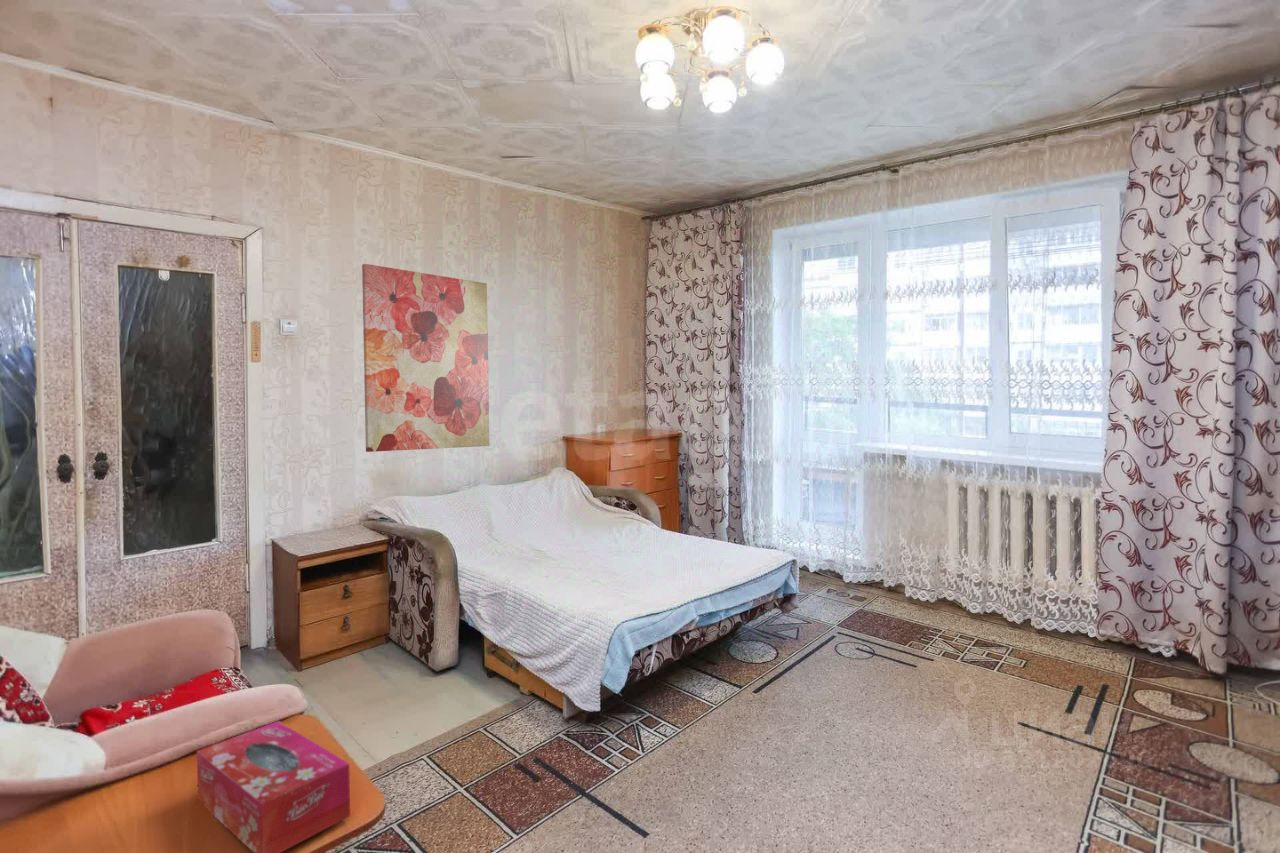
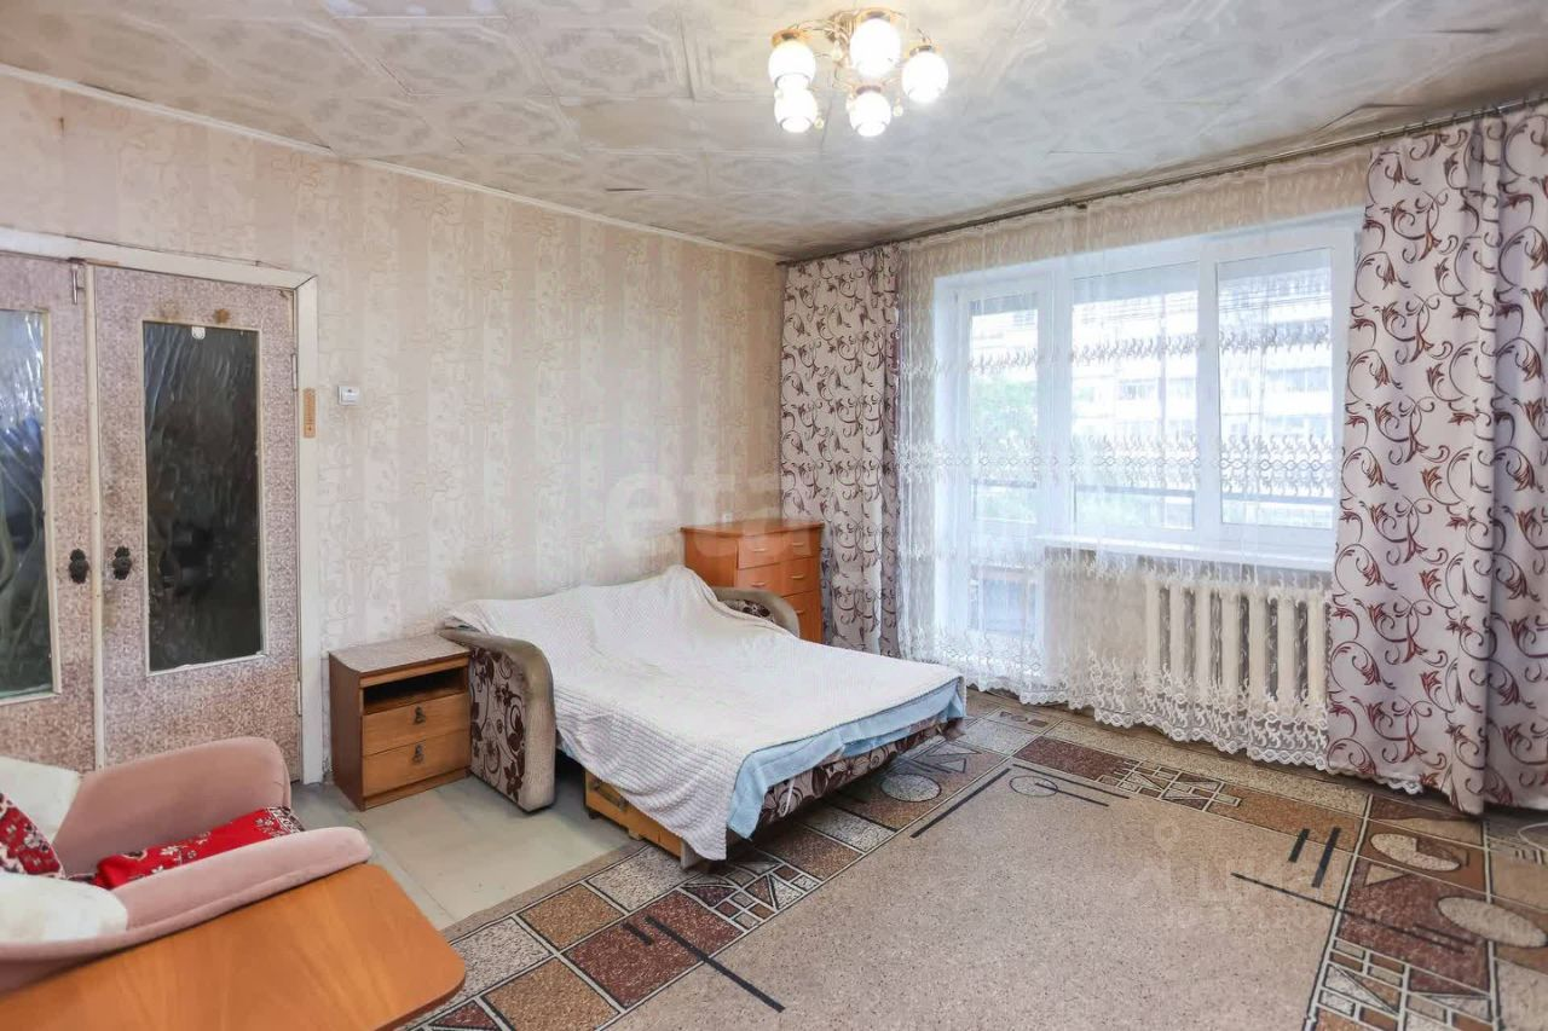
- wall art [361,263,490,453]
- tissue box [196,720,351,853]
